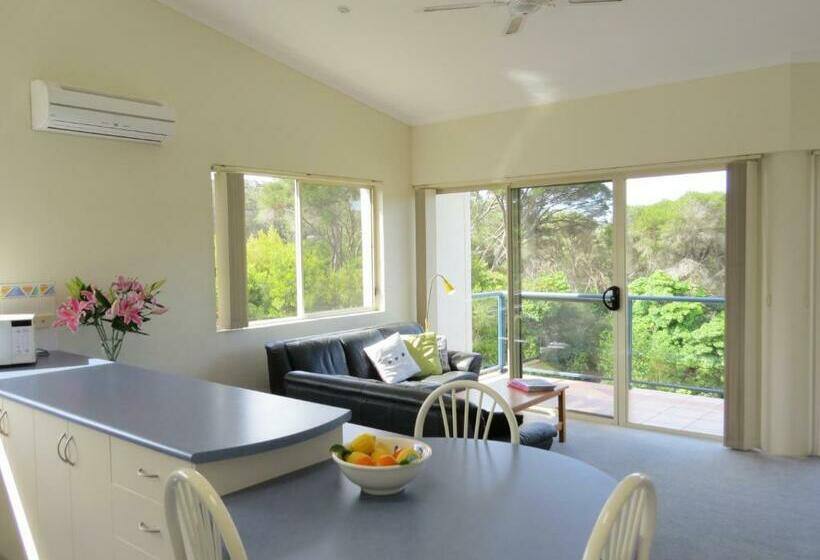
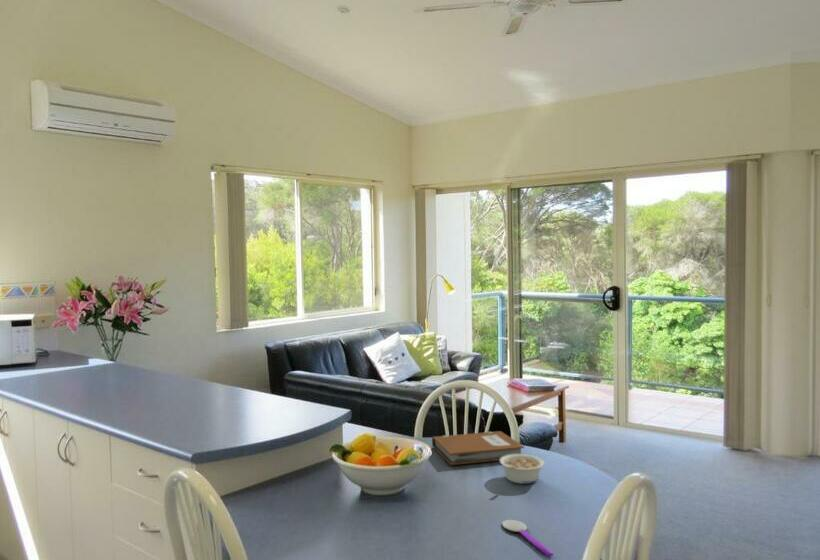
+ spoon [501,519,554,557]
+ legume [499,453,545,485]
+ notebook [431,430,525,466]
